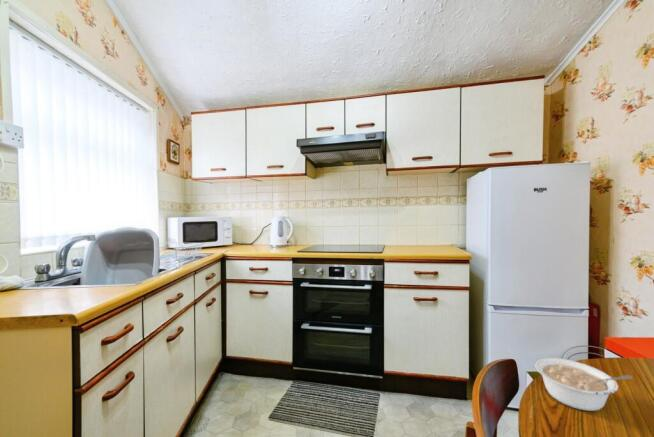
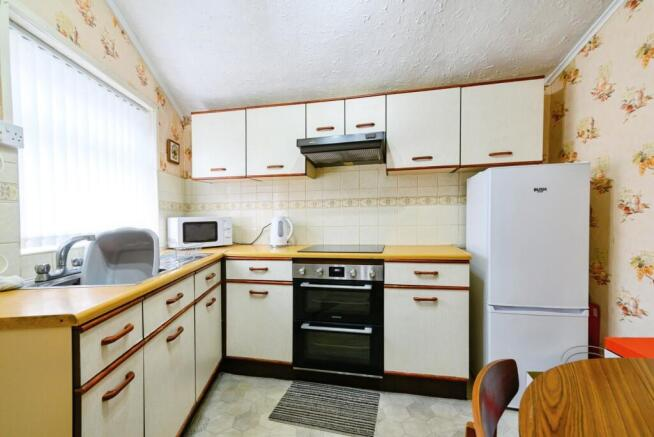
- legume [535,357,634,412]
